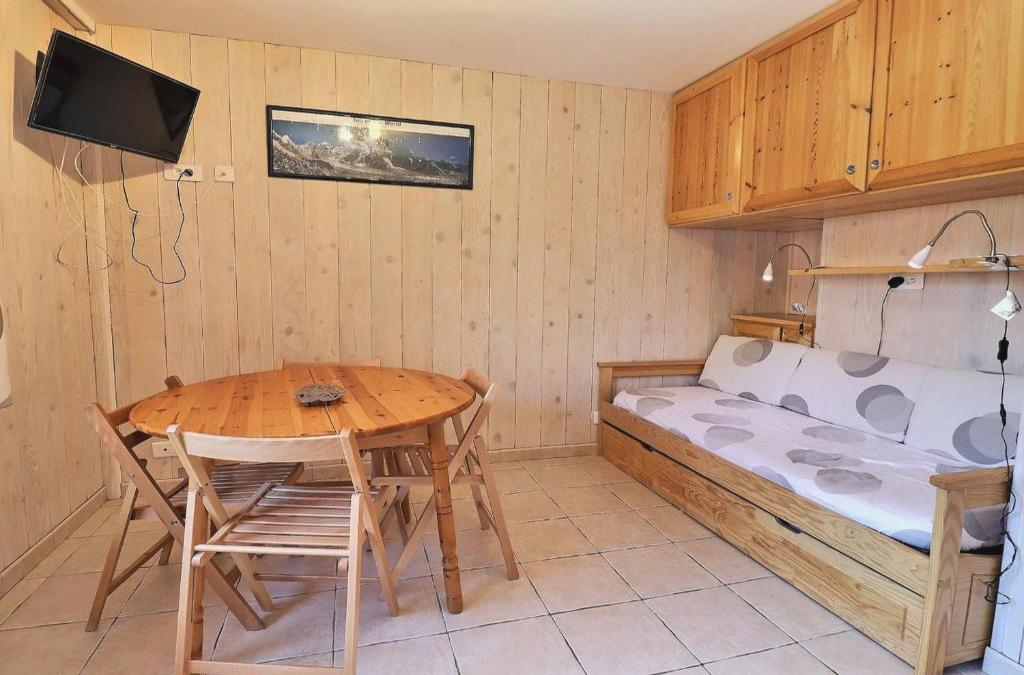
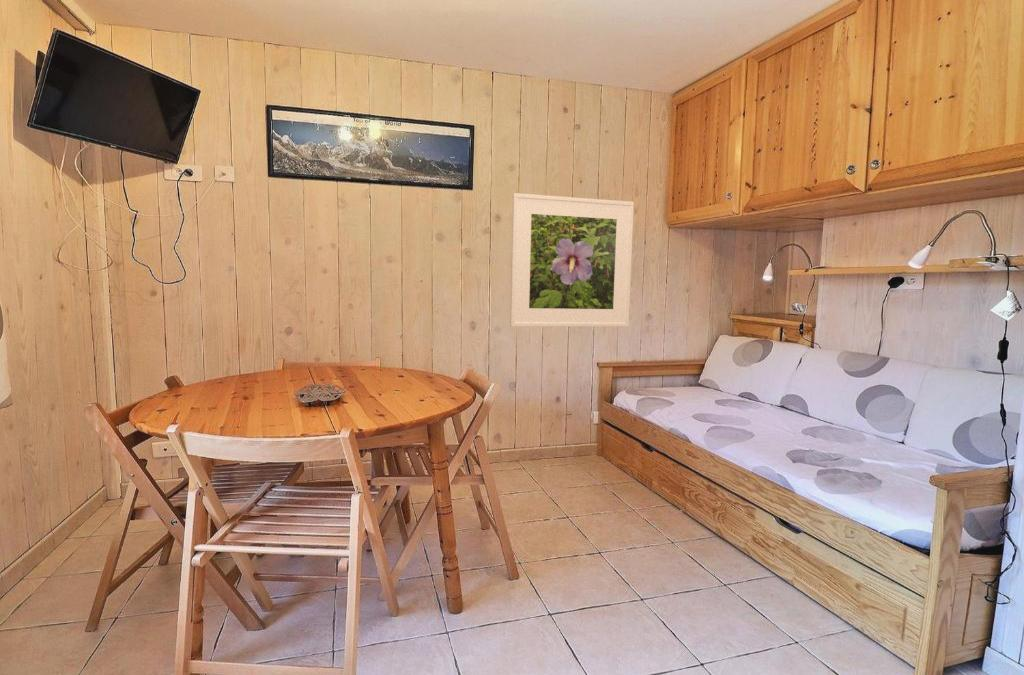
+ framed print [509,192,635,328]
